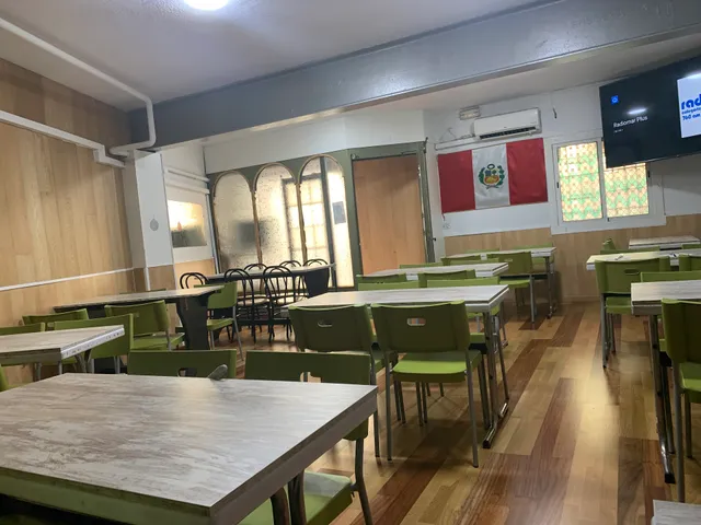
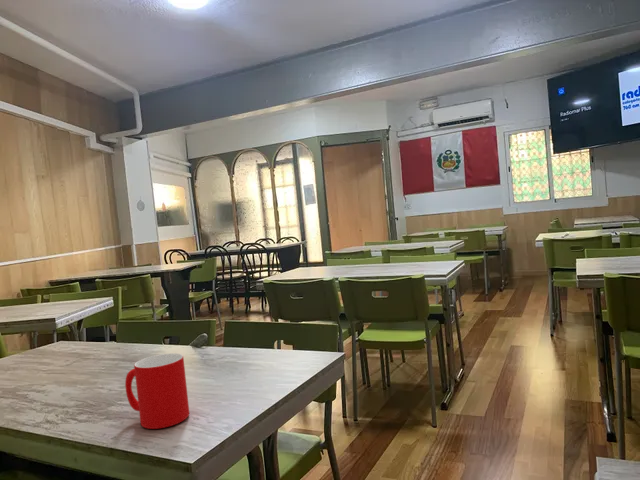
+ cup [124,352,190,430]
